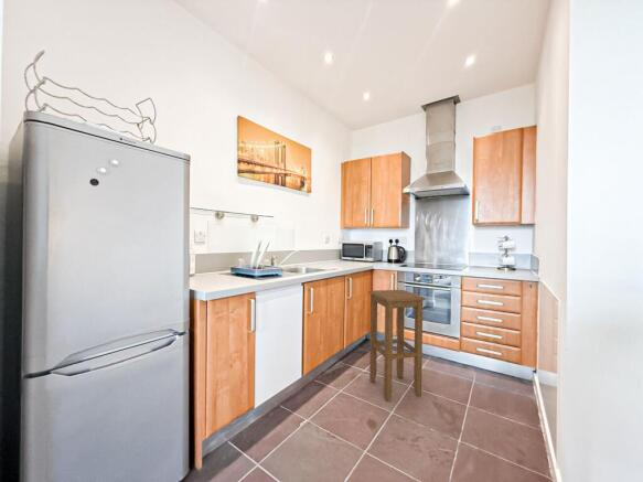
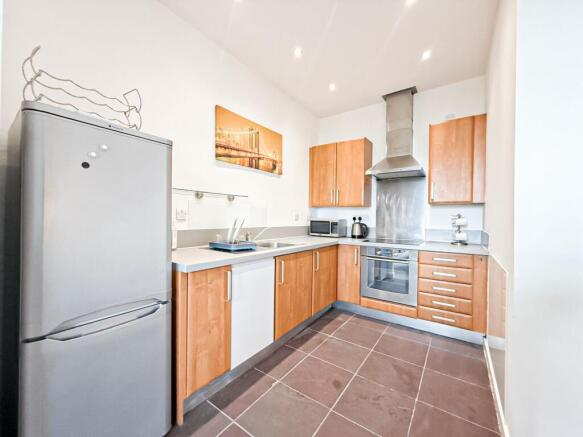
- stool [367,289,427,403]
